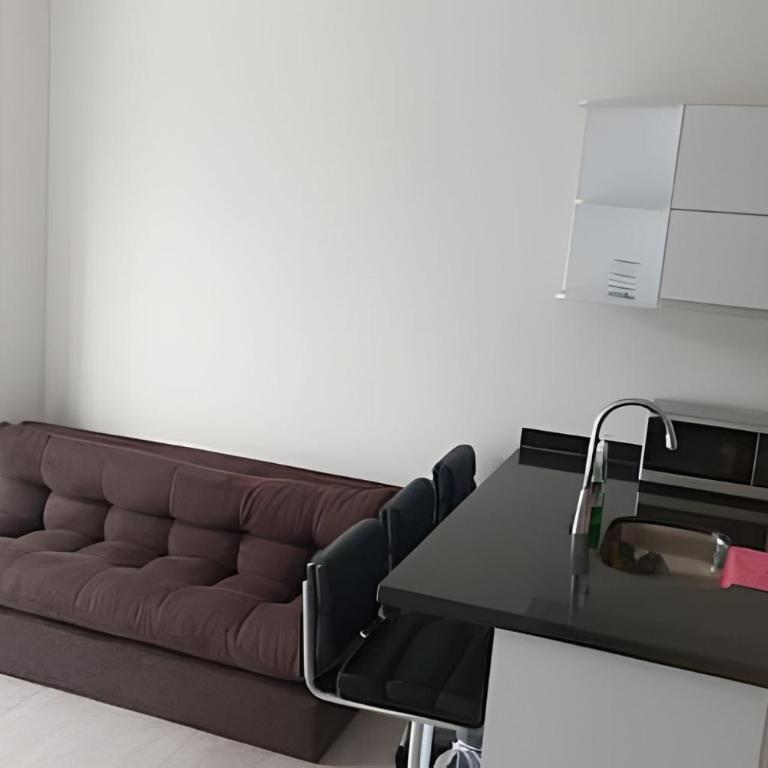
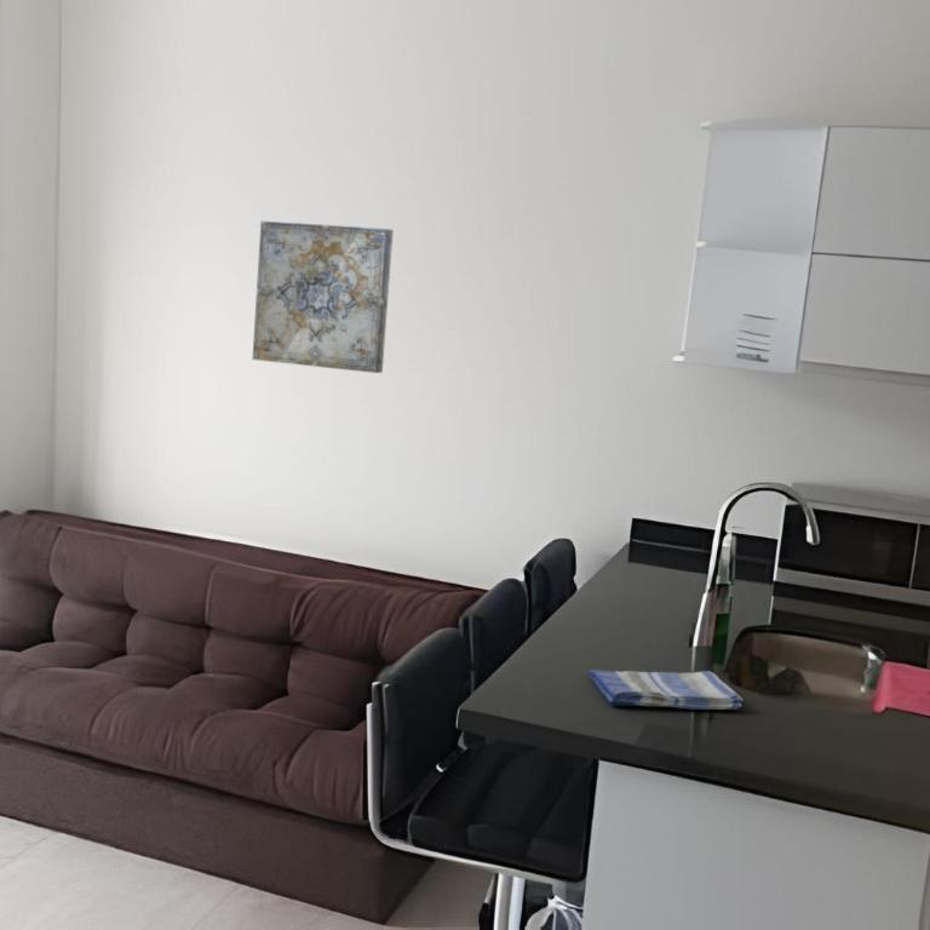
+ dish towel [586,668,745,711]
+ wall art [252,219,395,374]
